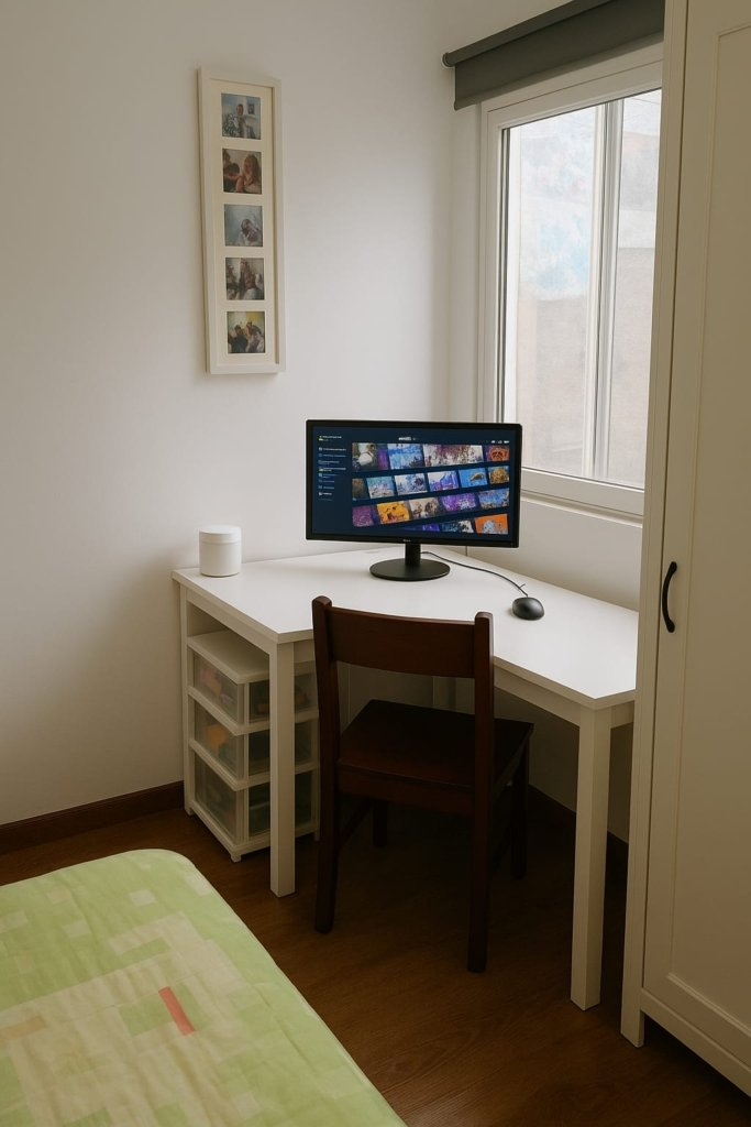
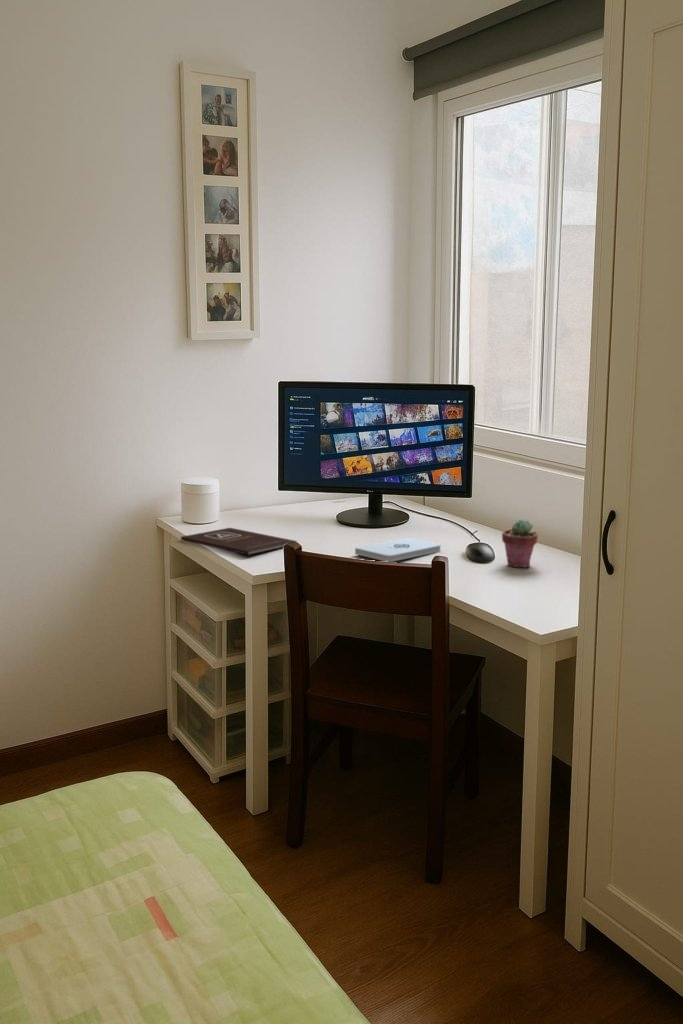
+ book [180,527,298,556]
+ potted succulent [501,519,539,568]
+ notepad [354,537,442,563]
